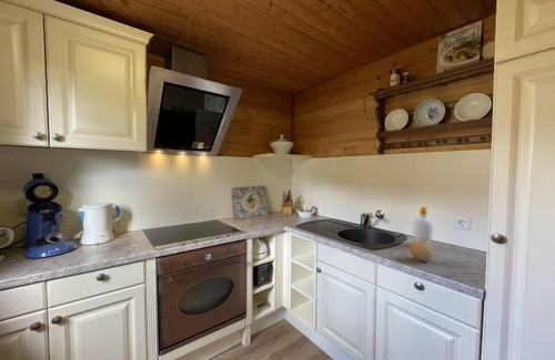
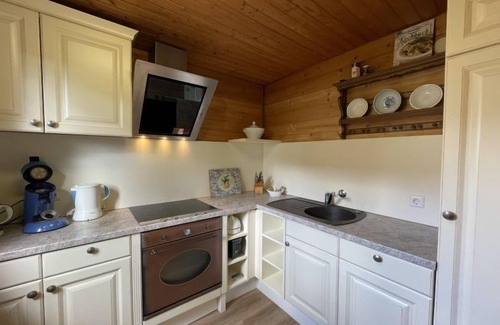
- fruit [408,240,435,263]
- soap bottle [412,206,434,244]
